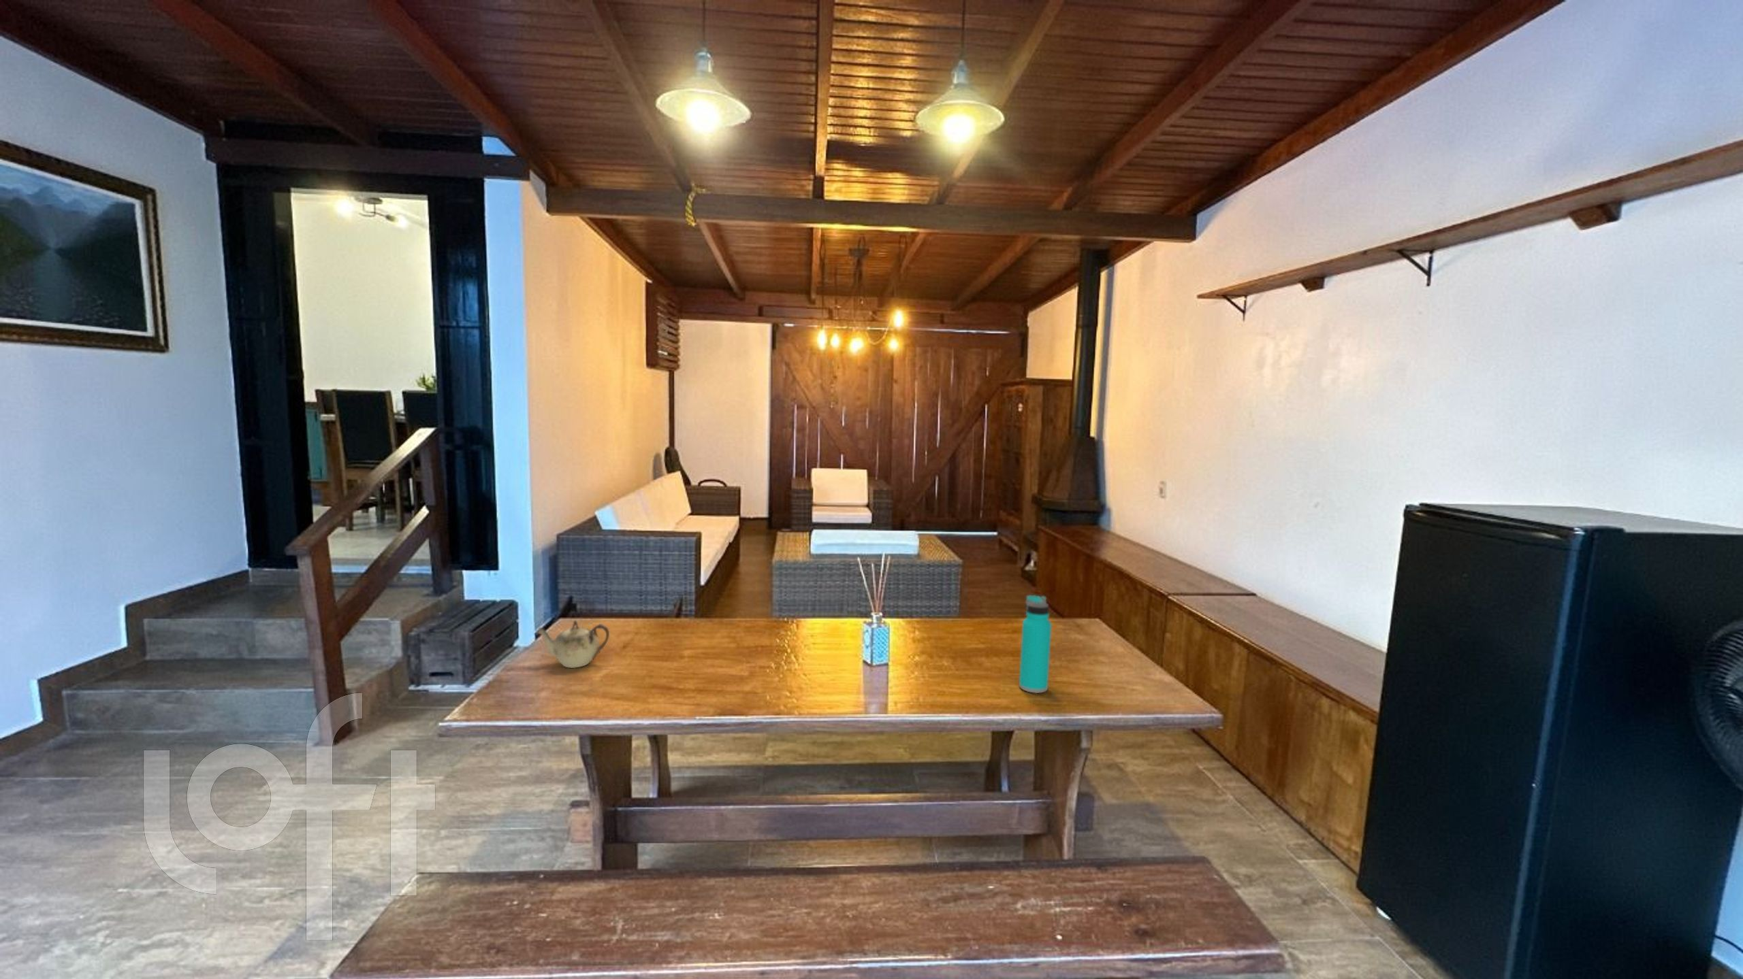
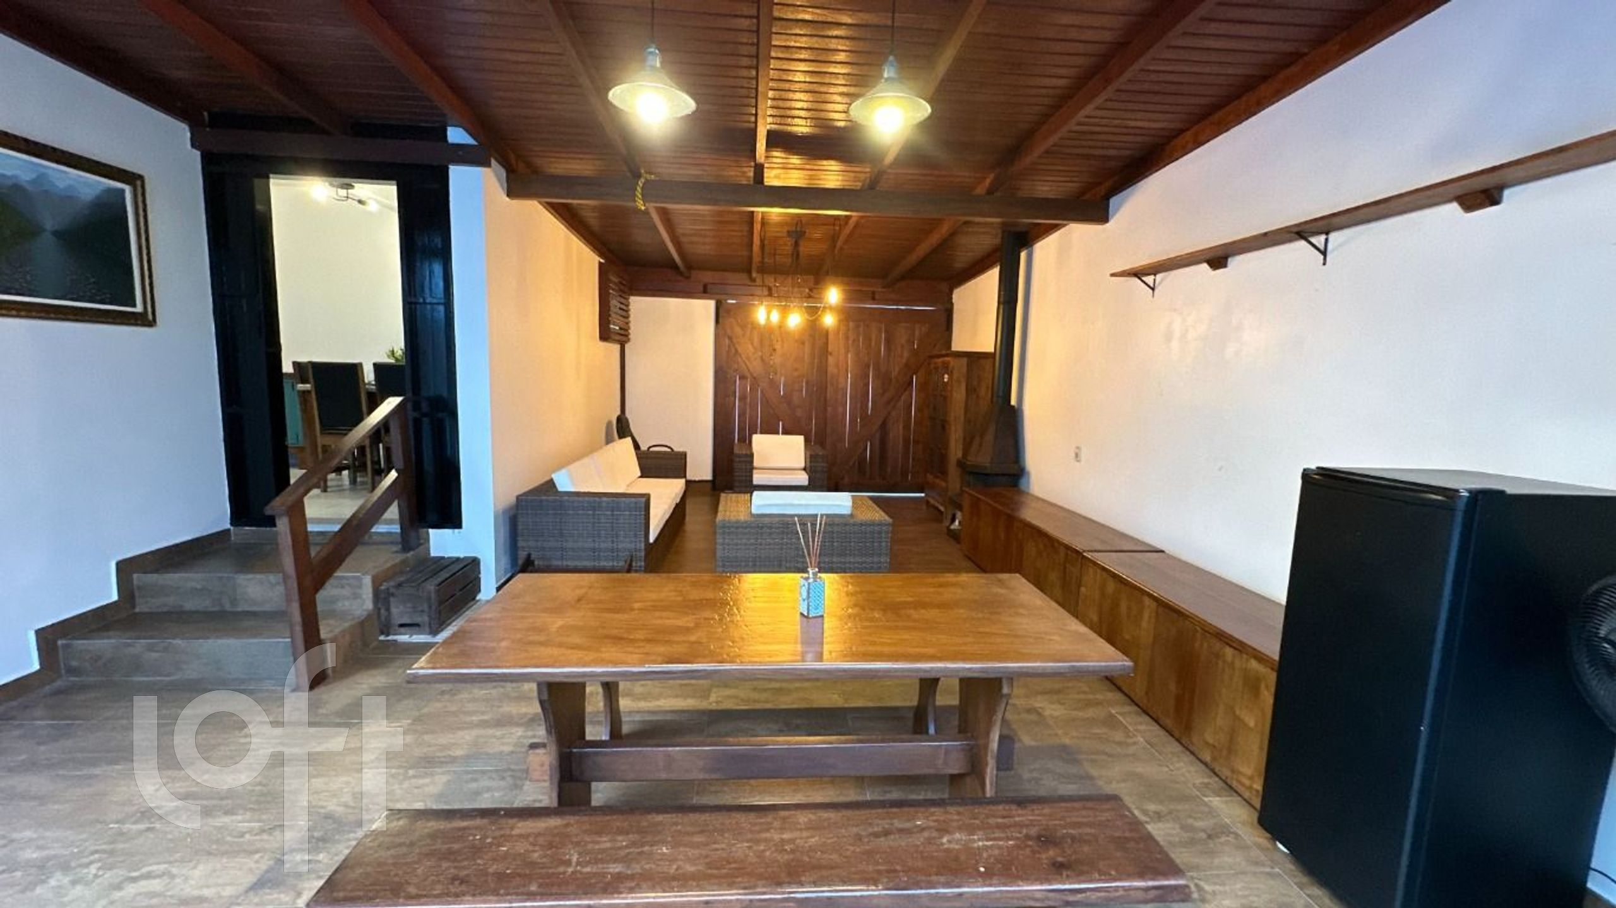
- water bottle [1019,595,1052,694]
- teapot [534,620,611,669]
